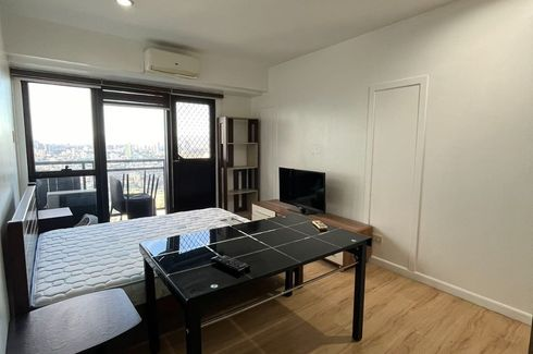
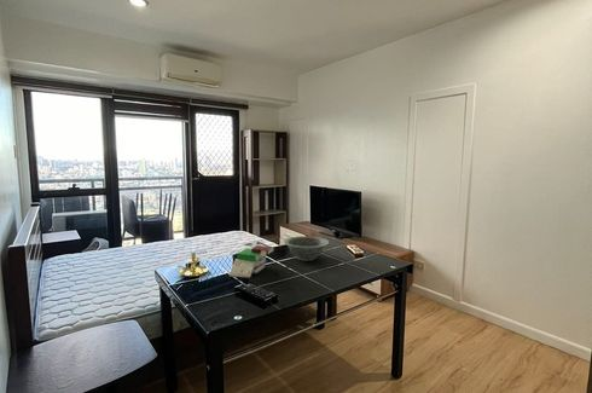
+ candle holder [173,247,210,278]
+ book [228,244,274,279]
+ decorative bowl [283,235,330,262]
